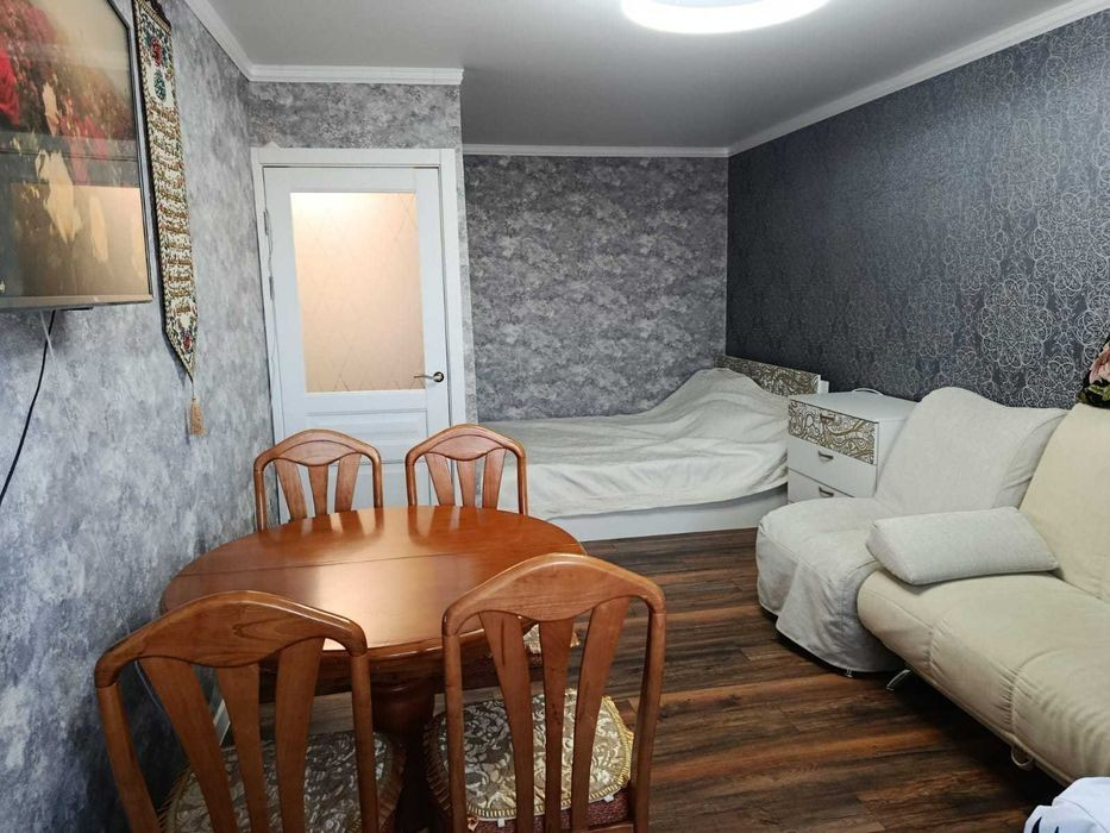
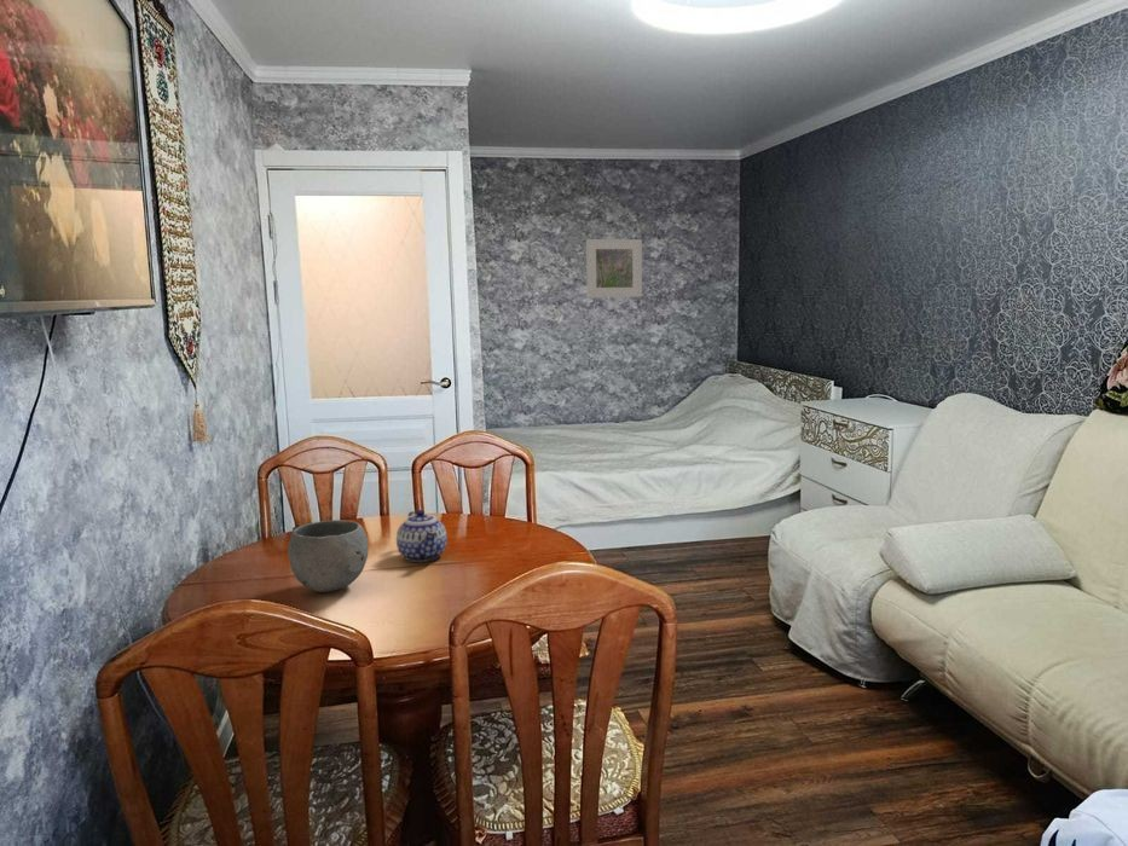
+ teapot [395,509,449,563]
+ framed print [585,238,643,299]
+ bowl [287,518,370,593]
